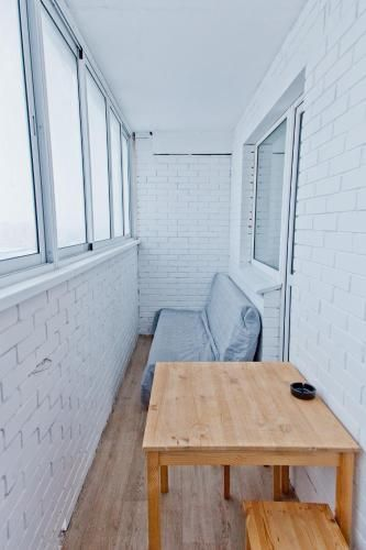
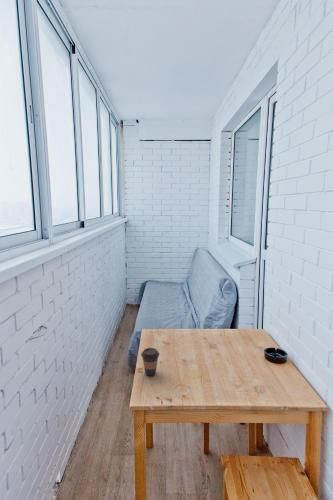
+ coffee cup [140,347,160,377]
